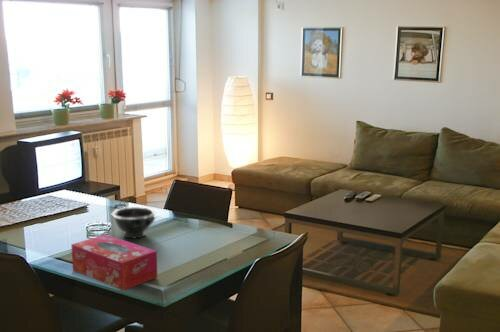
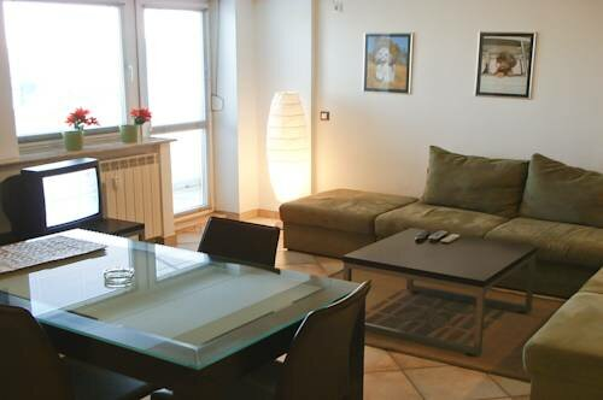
- tissue box [70,233,158,292]
- bowl [111,202,157,239]
